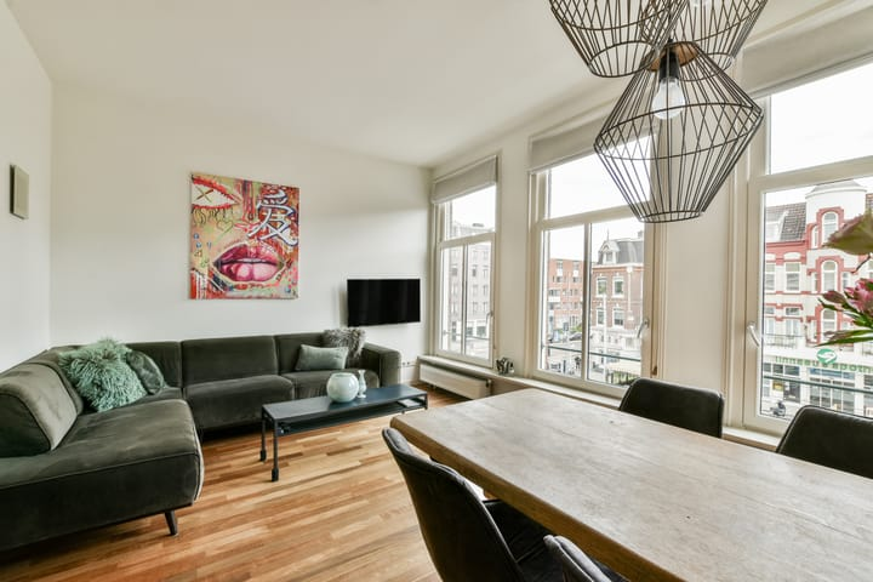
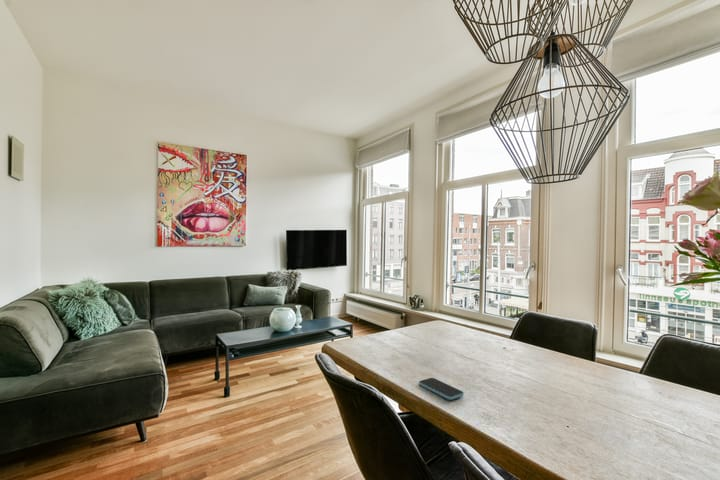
+ smartphone [418,377,465,401]
